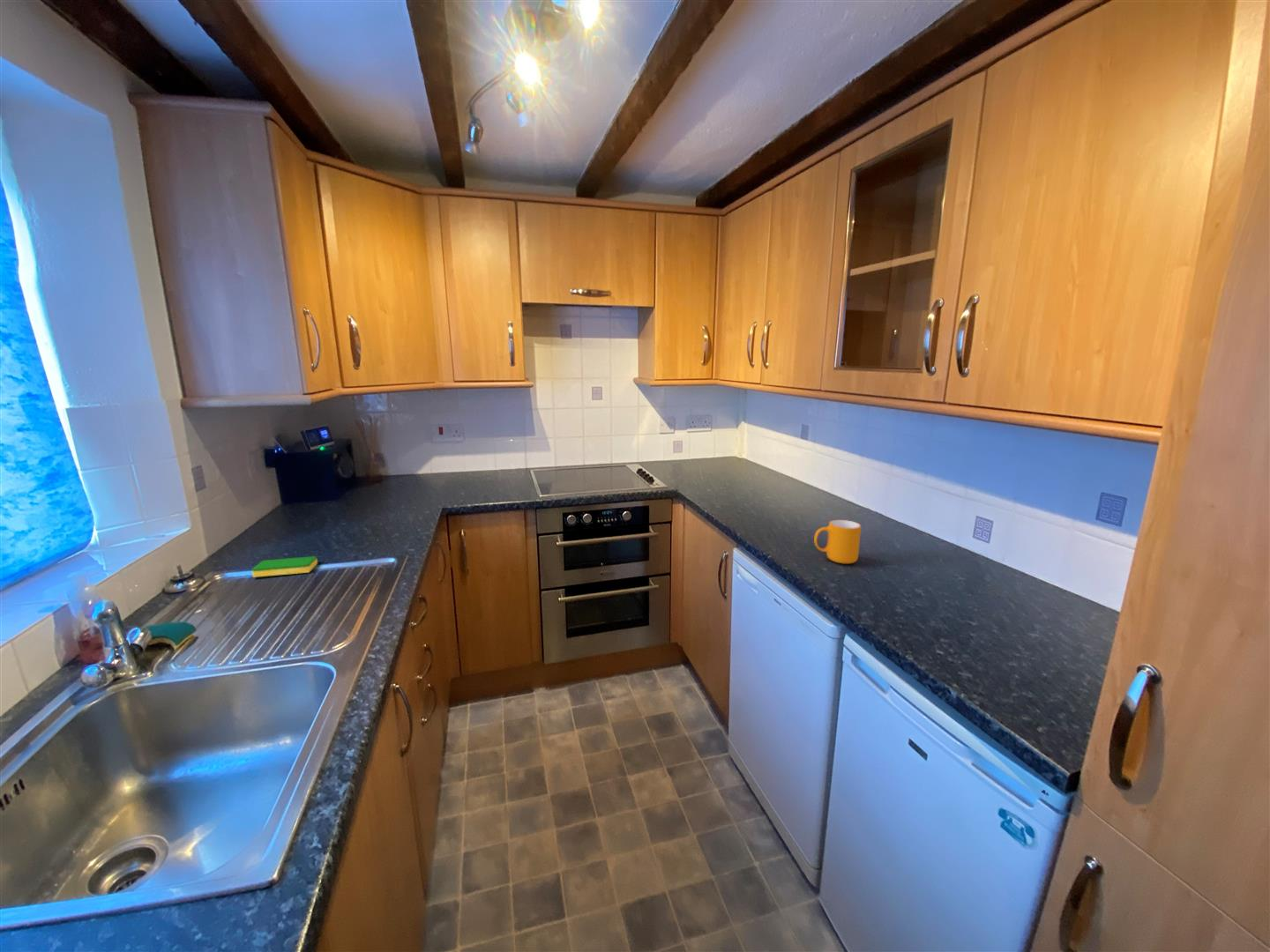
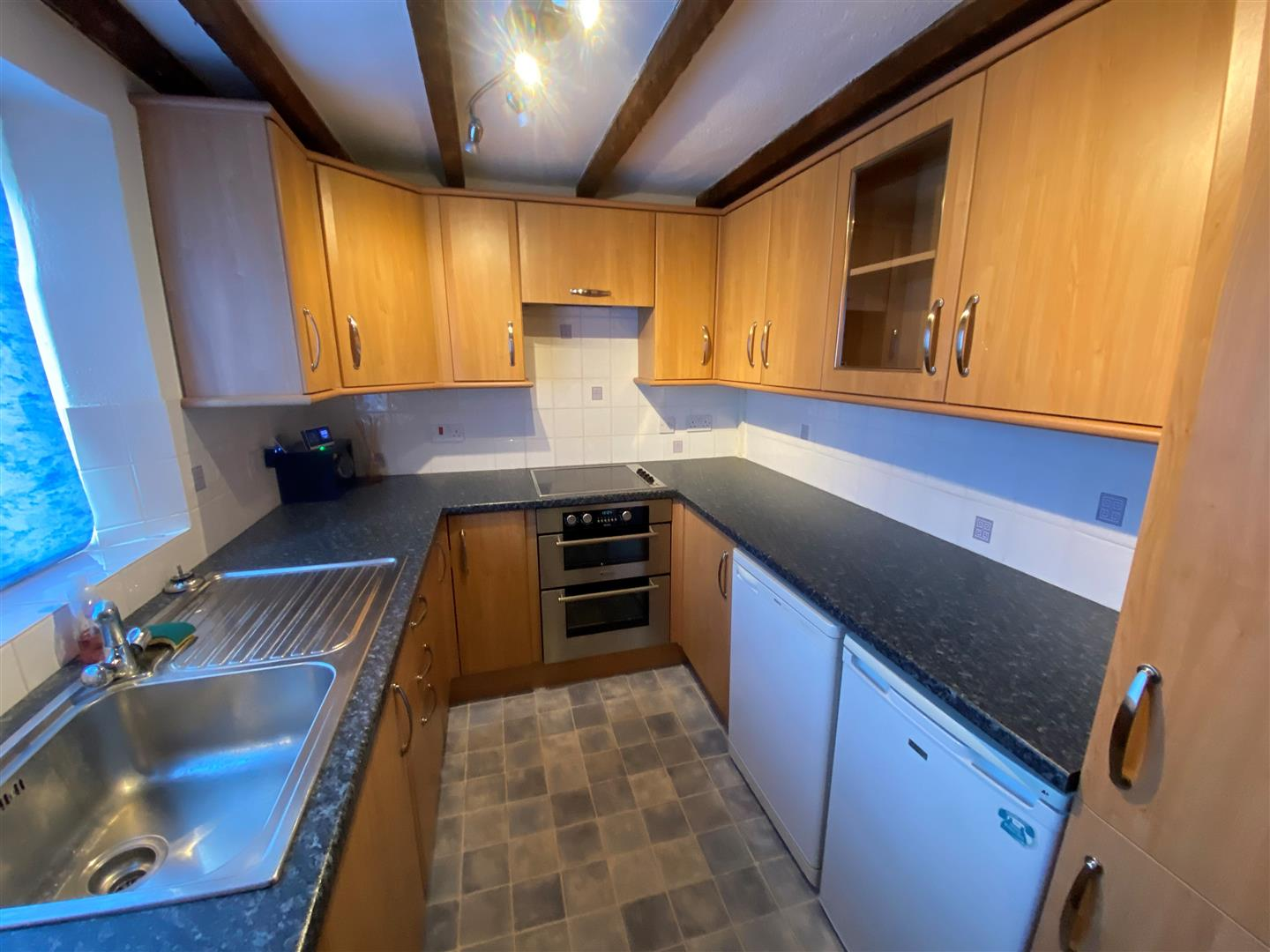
- dish sponge [250,555,318,578]
- mug [813,519,862,564]
